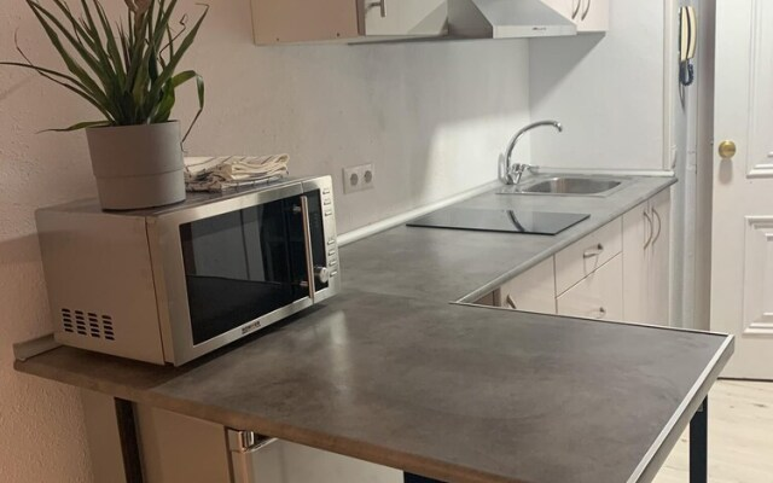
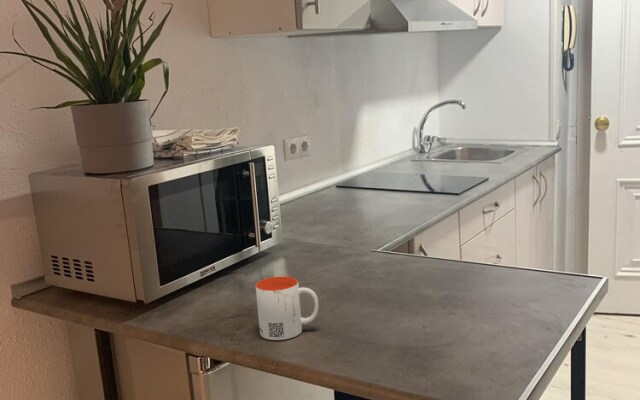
+ mug [255,276,319,341]
